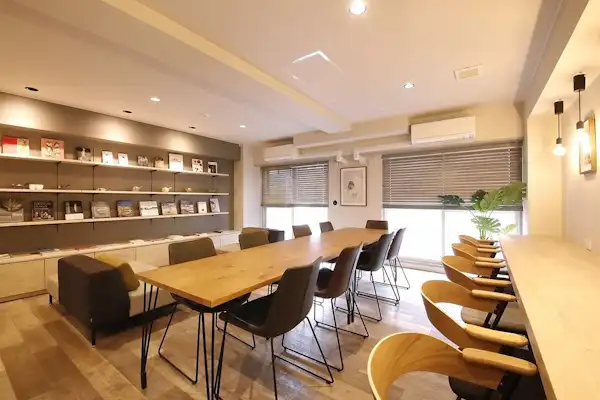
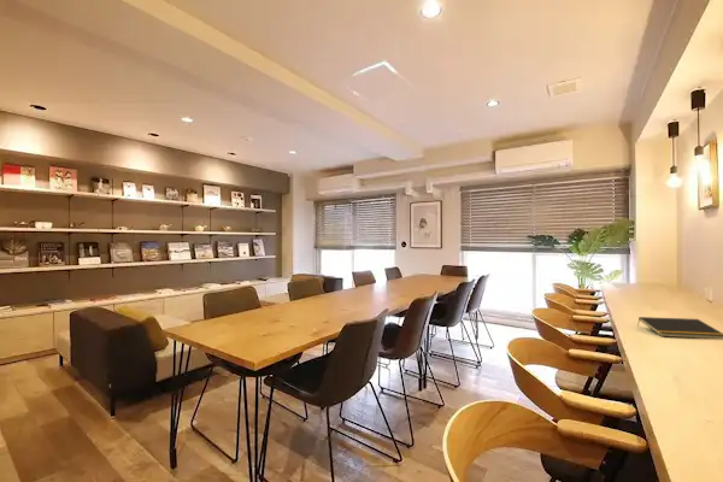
+ notepad [636,316,723,340]
